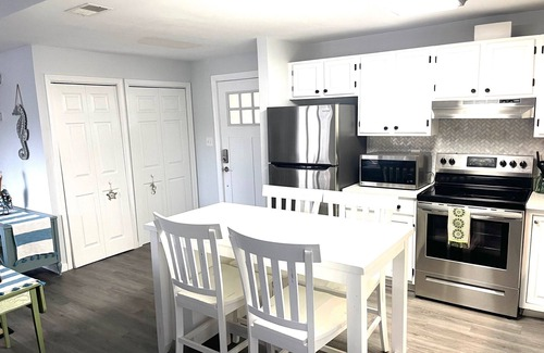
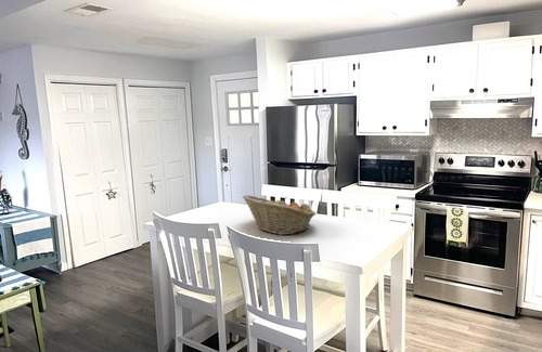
+ fruit basket [242,194,317,236]
